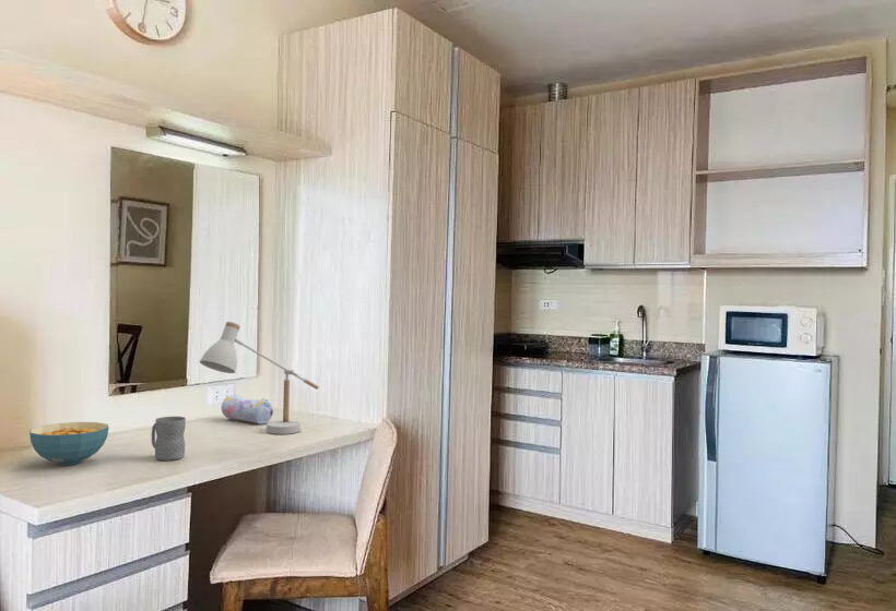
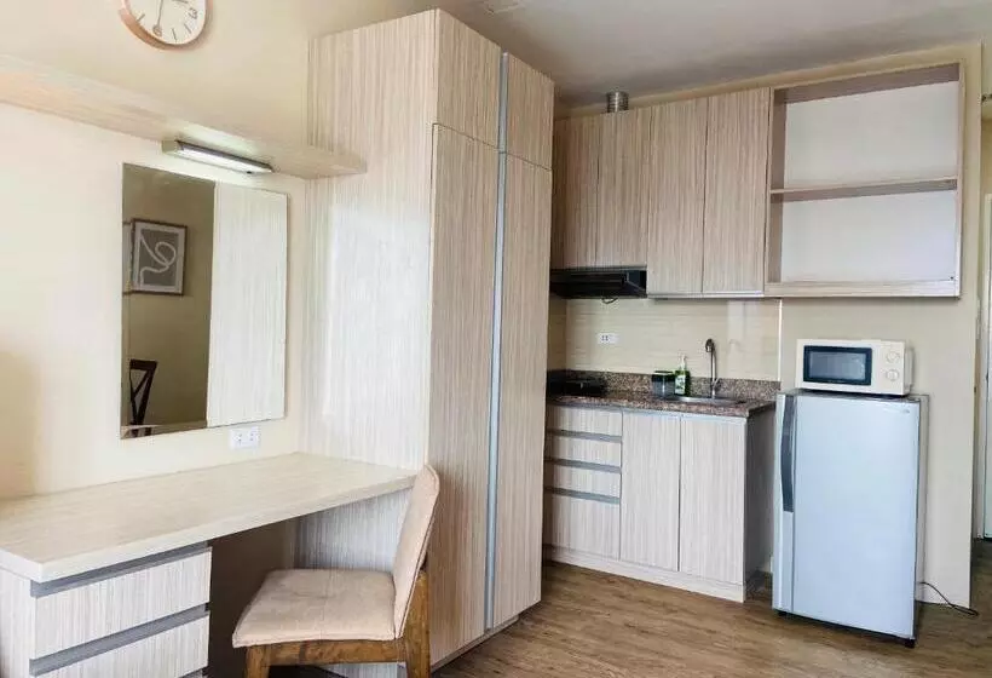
- mug [151,416,187,462]
- cereal bowl [28,421,110,466]
- desk lamp [199,321,320,435]
- pencil case [221,394,274,426]
